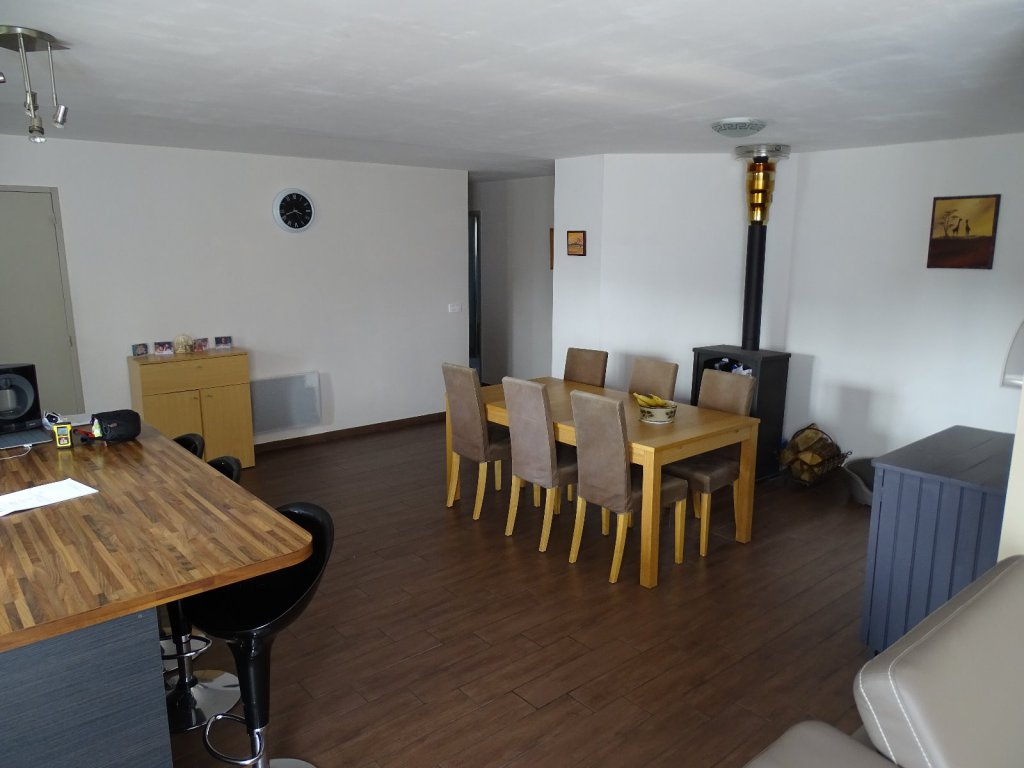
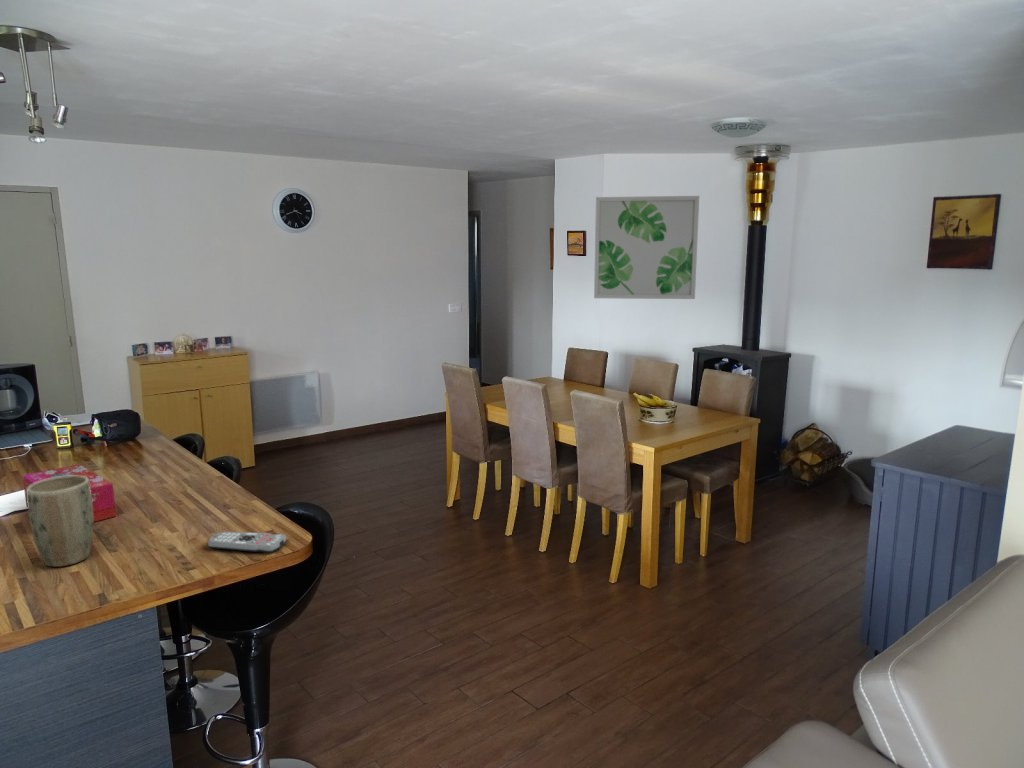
+ tissue box [21,463,117,523]
+ wall art [593,195,700,300]
+ remote control [207,531,287,554]
+ plant pot [27,476,94,568]
